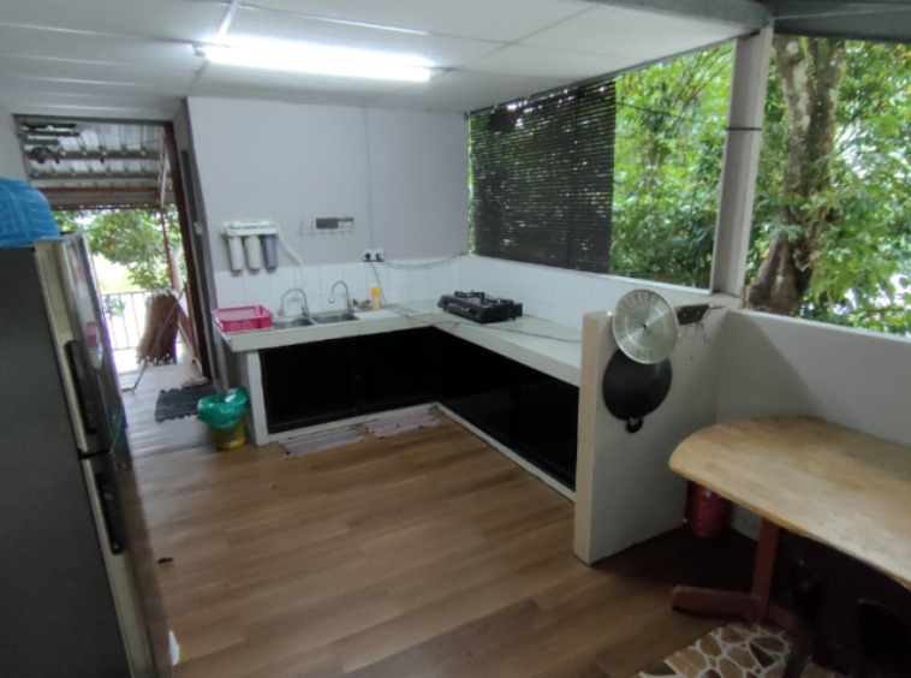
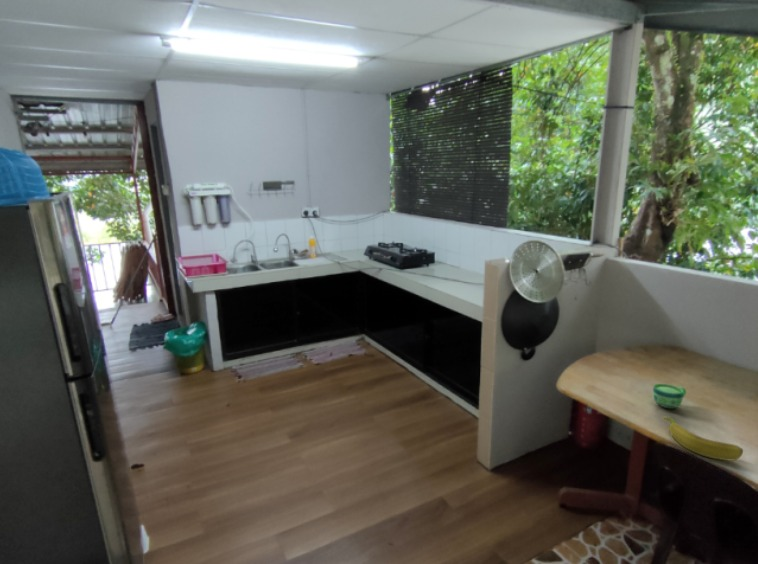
+ cup [652,383,687,409]
+ banana [662,415,744,461]
